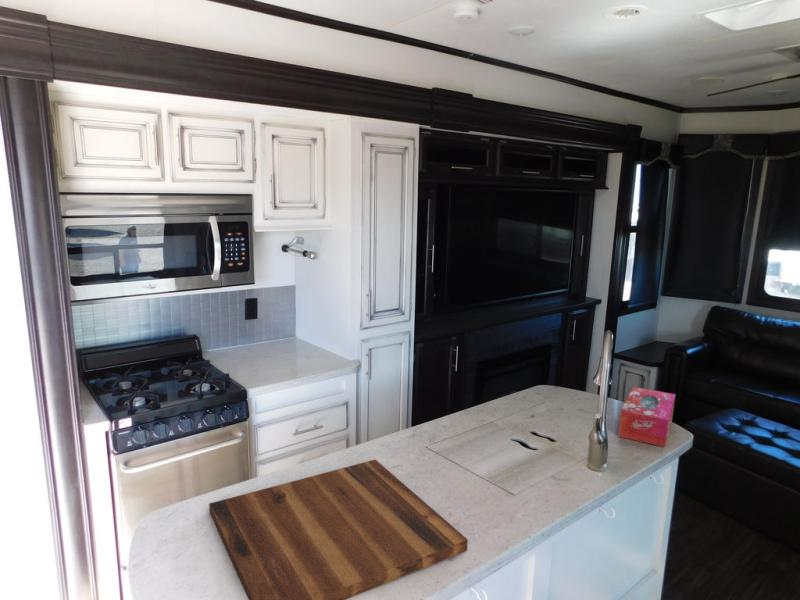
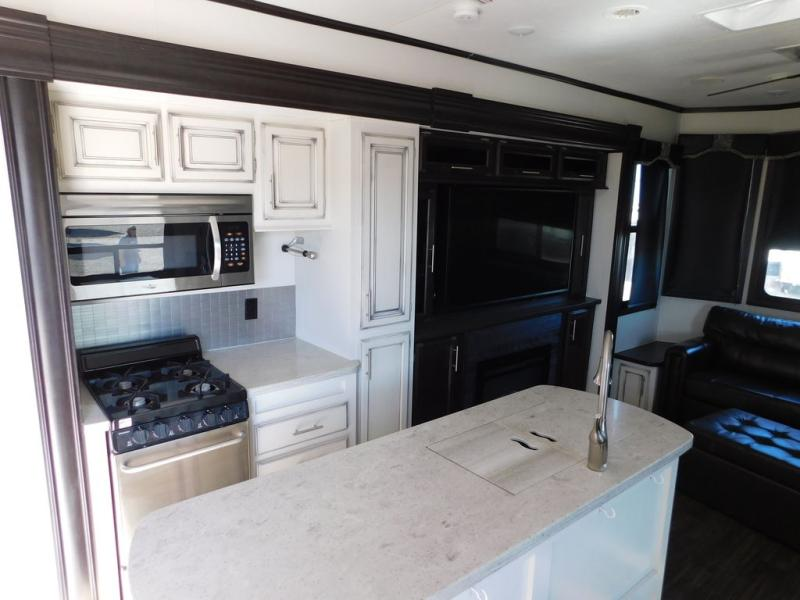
- tissue box [618,386,676,448]
- cutting board [208,458,469,600]
